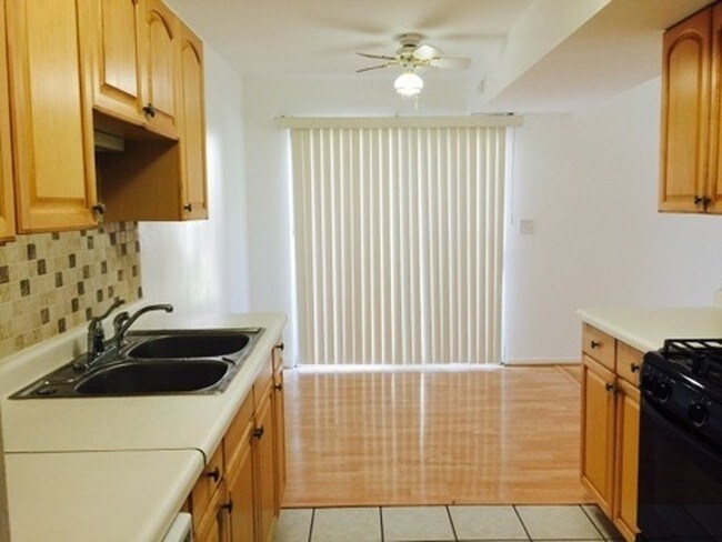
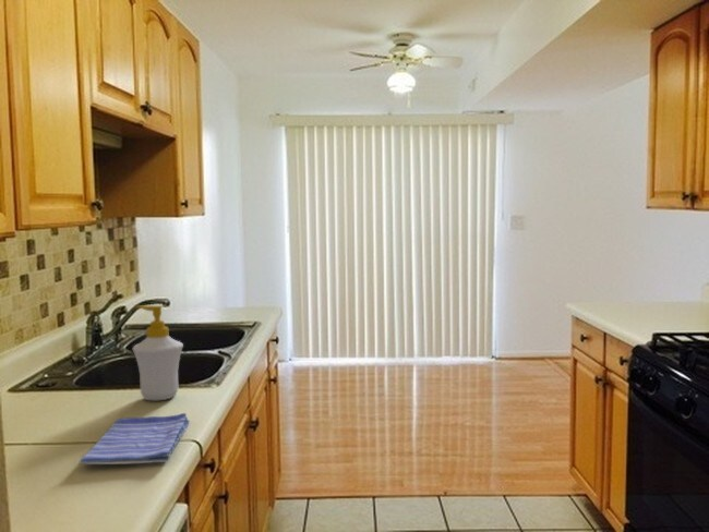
+ soap bottle [132,304,184,401]
+ dish towel [79,412,191,466]
